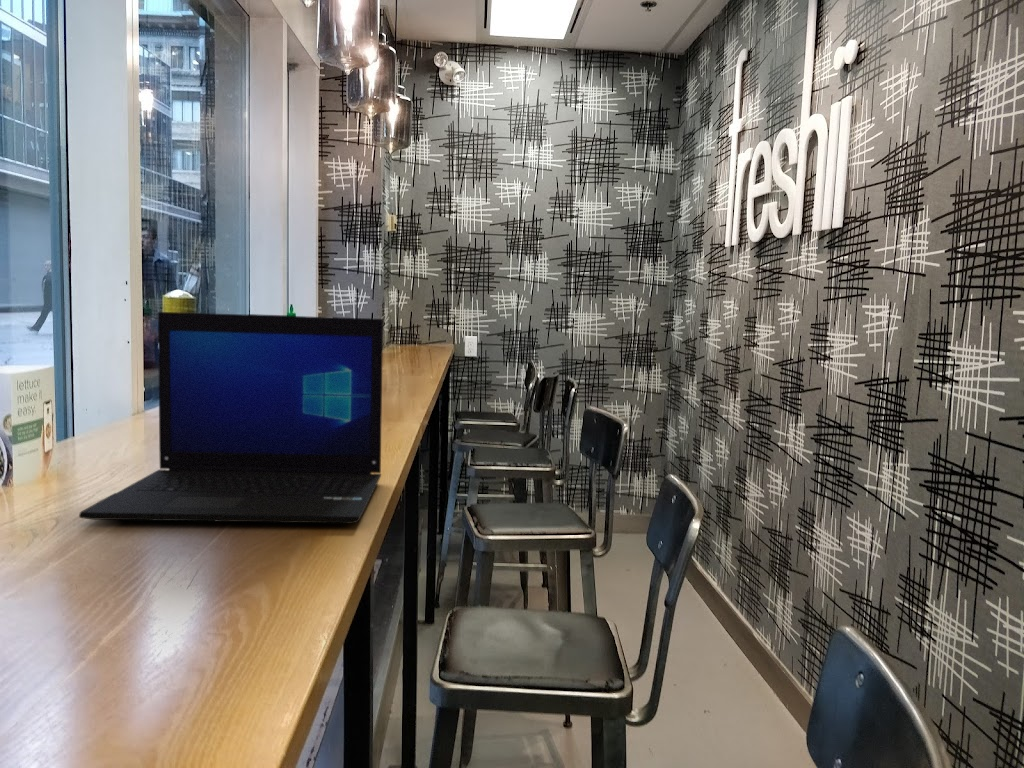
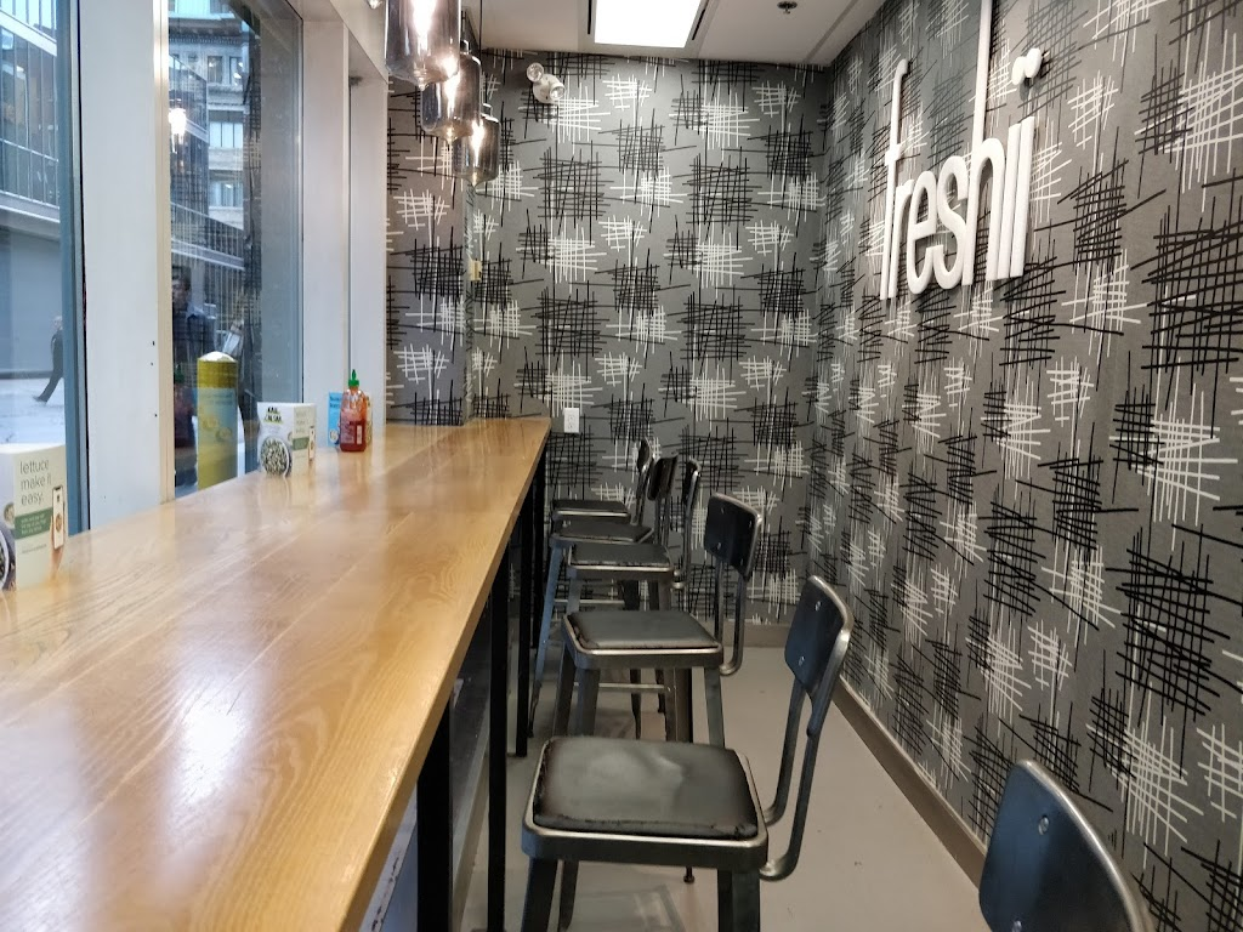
- laptop [78,311,384,525]
